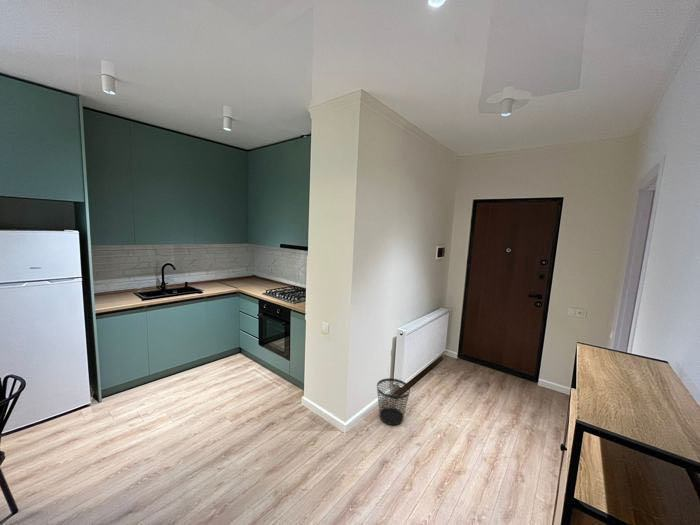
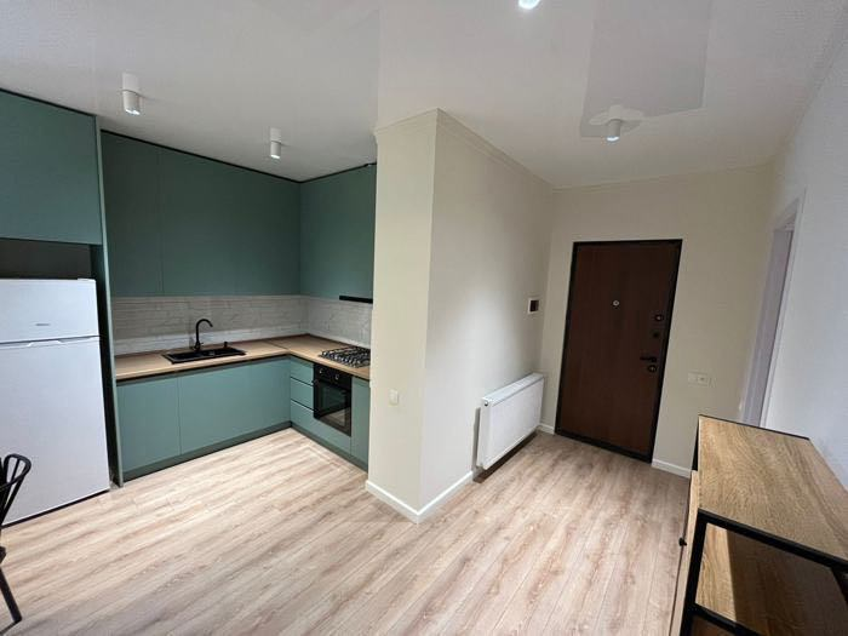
- wastebasket [376,377,411,426]
